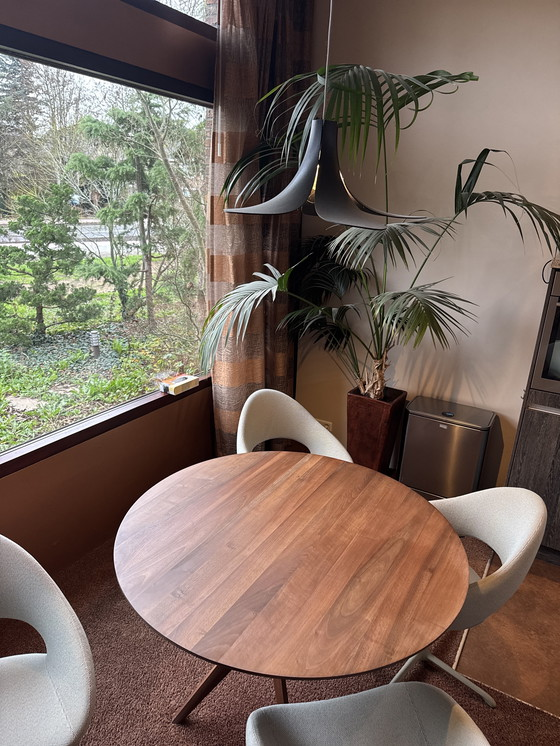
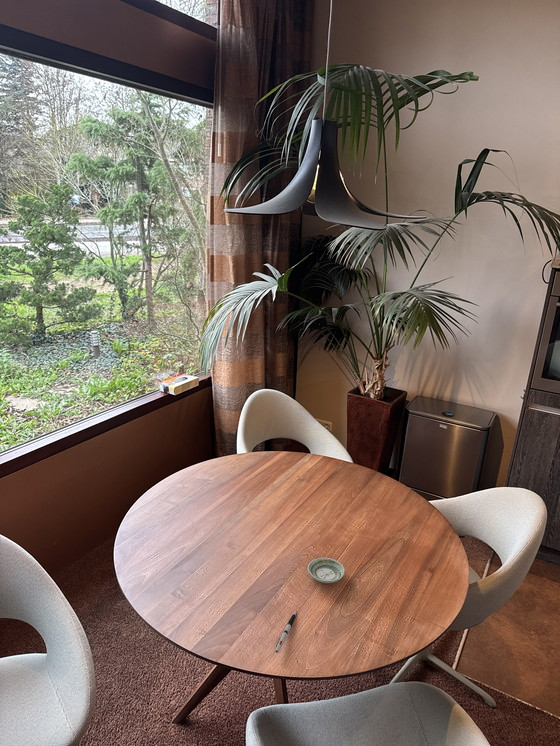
+ pen [274,610,298,654]
+ saucer [307,557,346,584]
